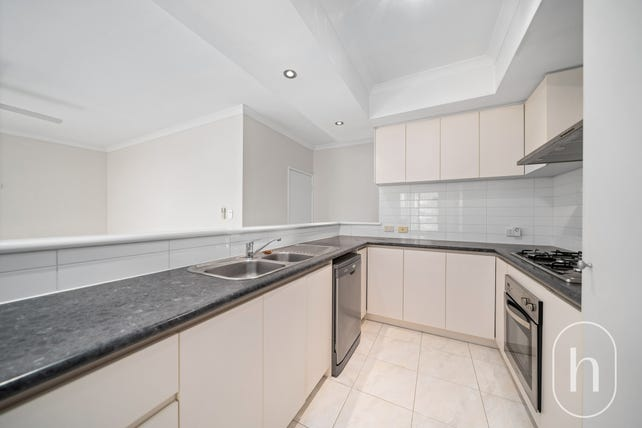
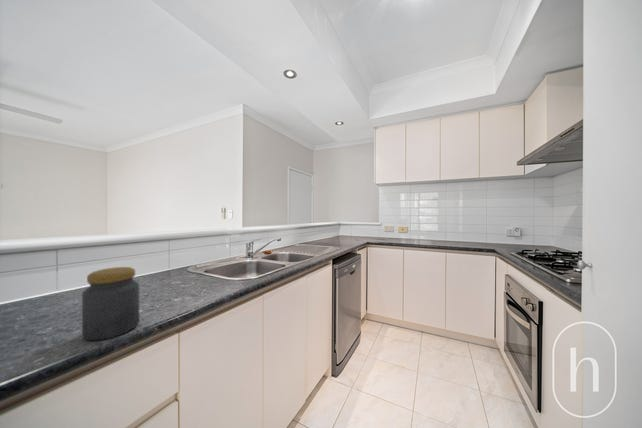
+ jar [81,266,140,342]
